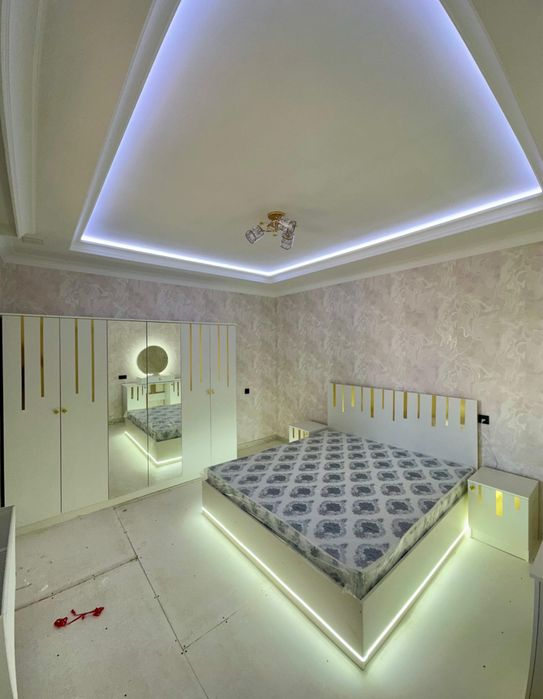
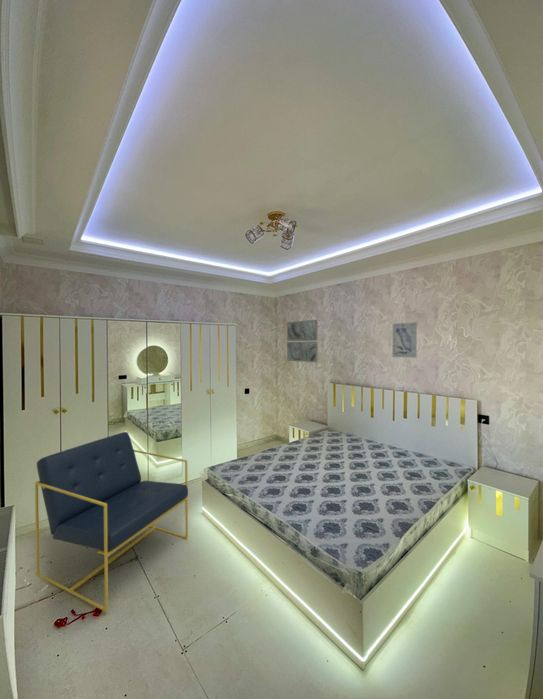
+ wall art [286,319,318,363]
+ wall art [391,322,418,359]
+ armchair [34,431,189,613]
